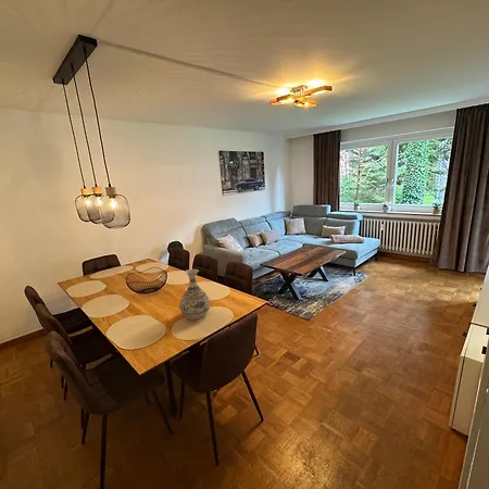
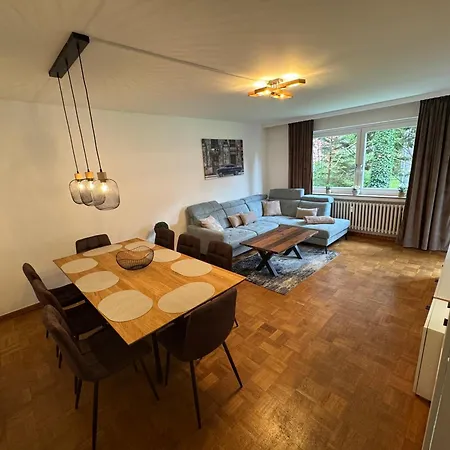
- vase [178,268,211,321]
